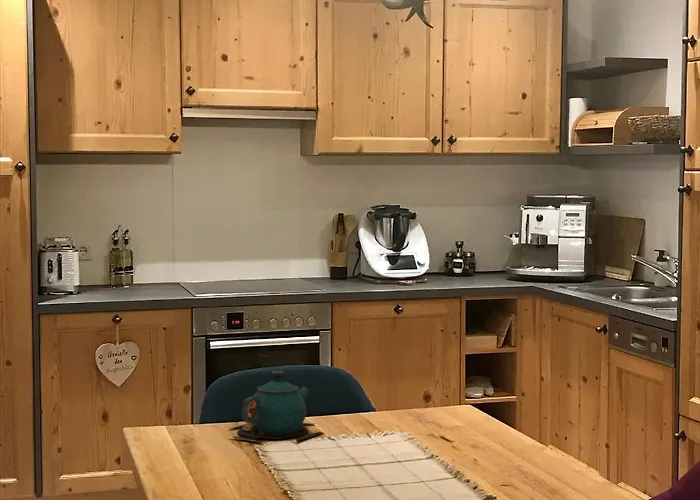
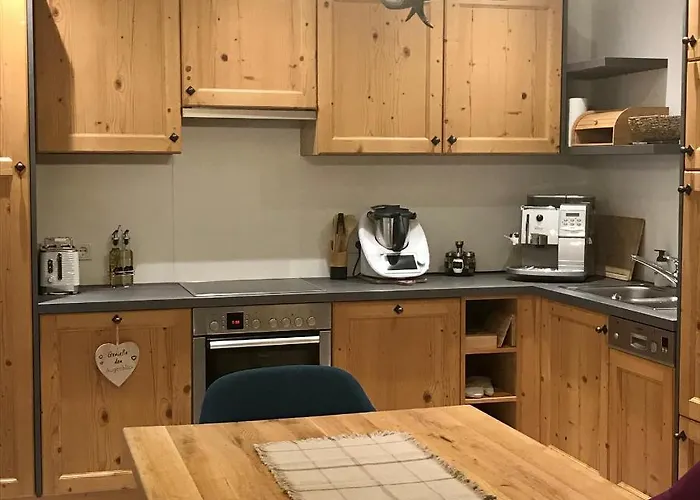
- teapot [229,370,324,443]
